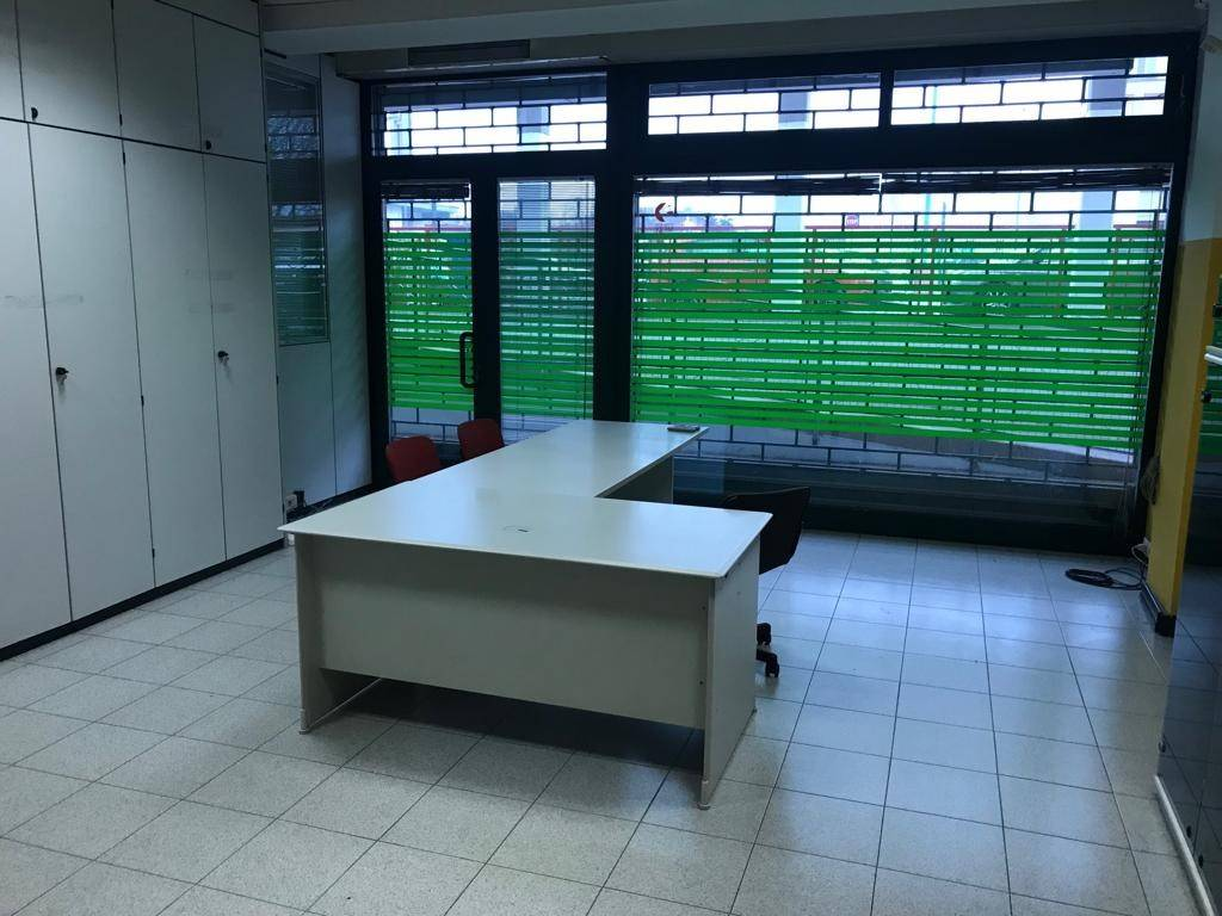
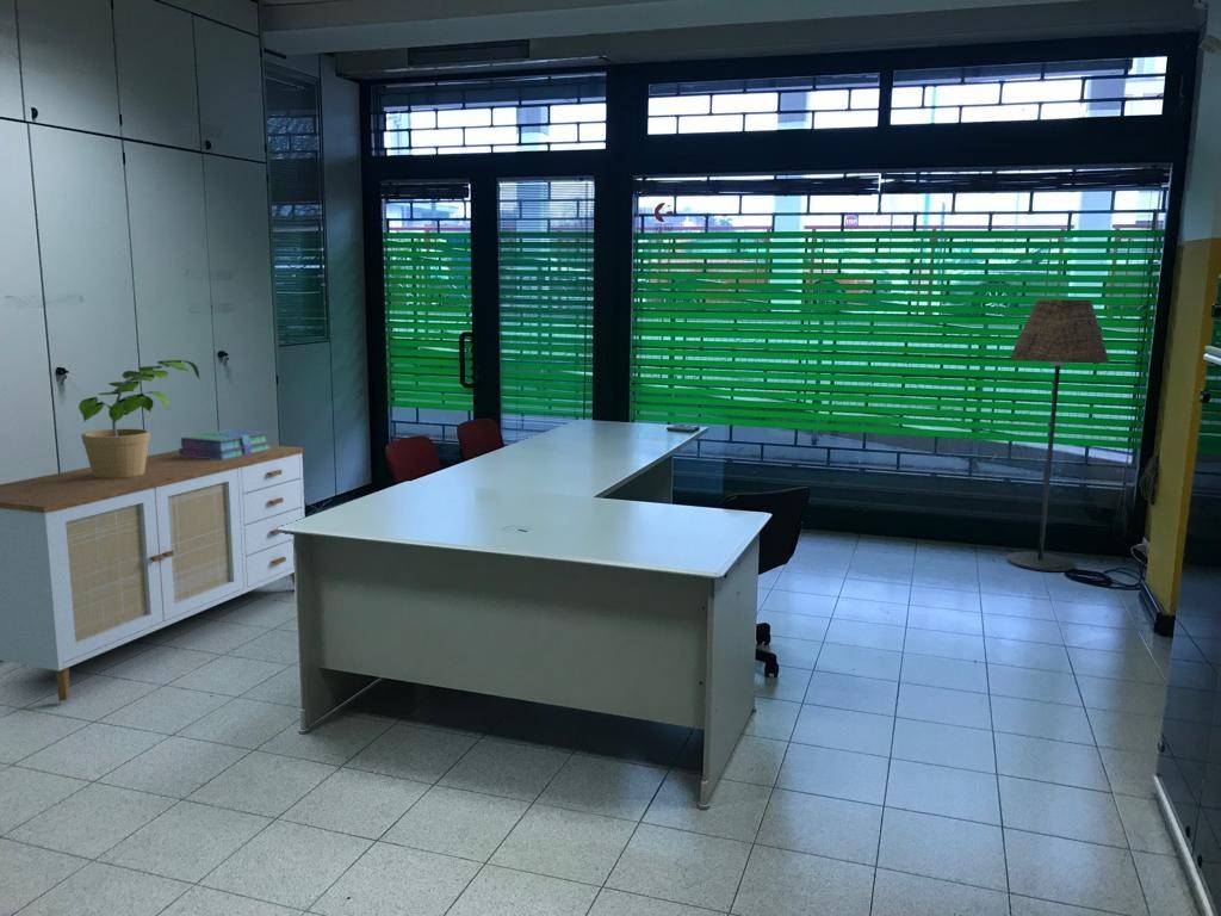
+ floor lamp [1005,298,1110,572]
+ potted plant [78,359,202,478]
+ stack of books [178,428,271,459]
+ sideboard [0,444,306,703]
